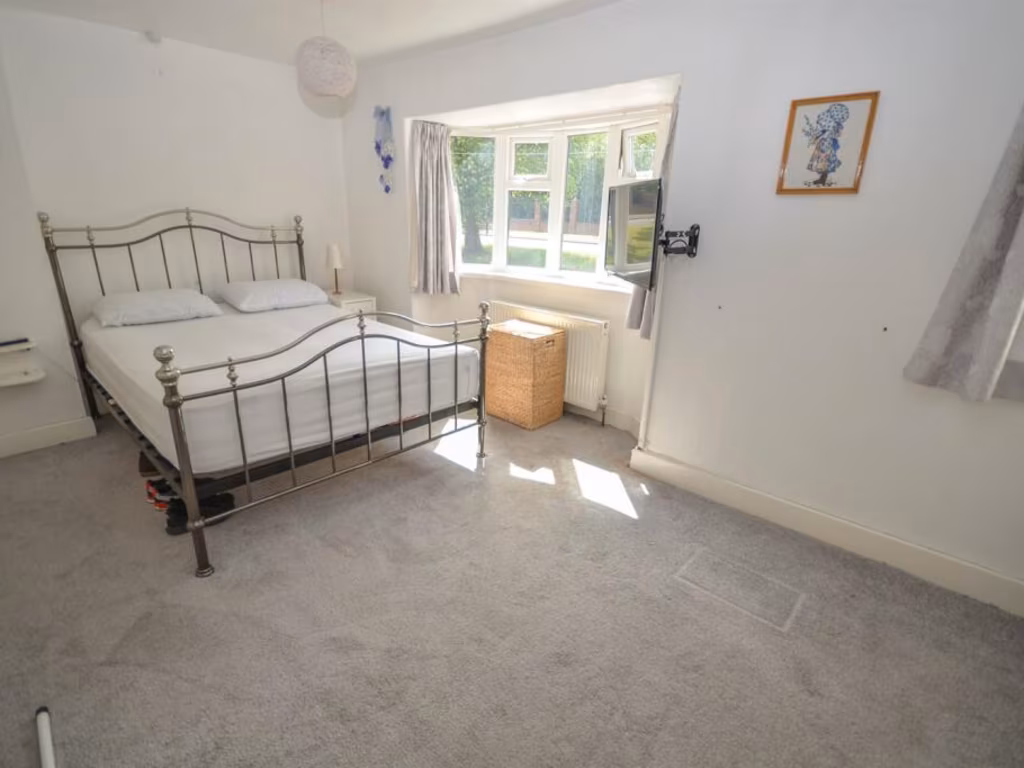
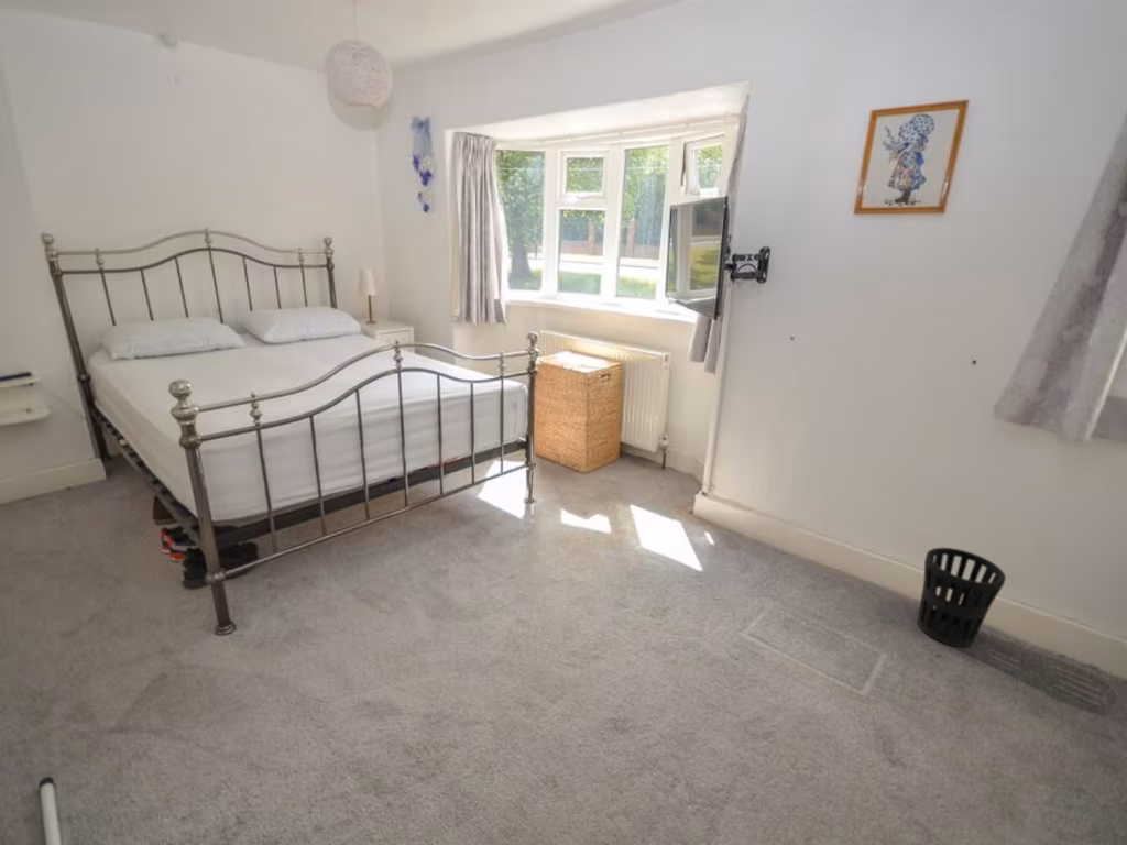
+ wastebasket [916,547,1007,648]
